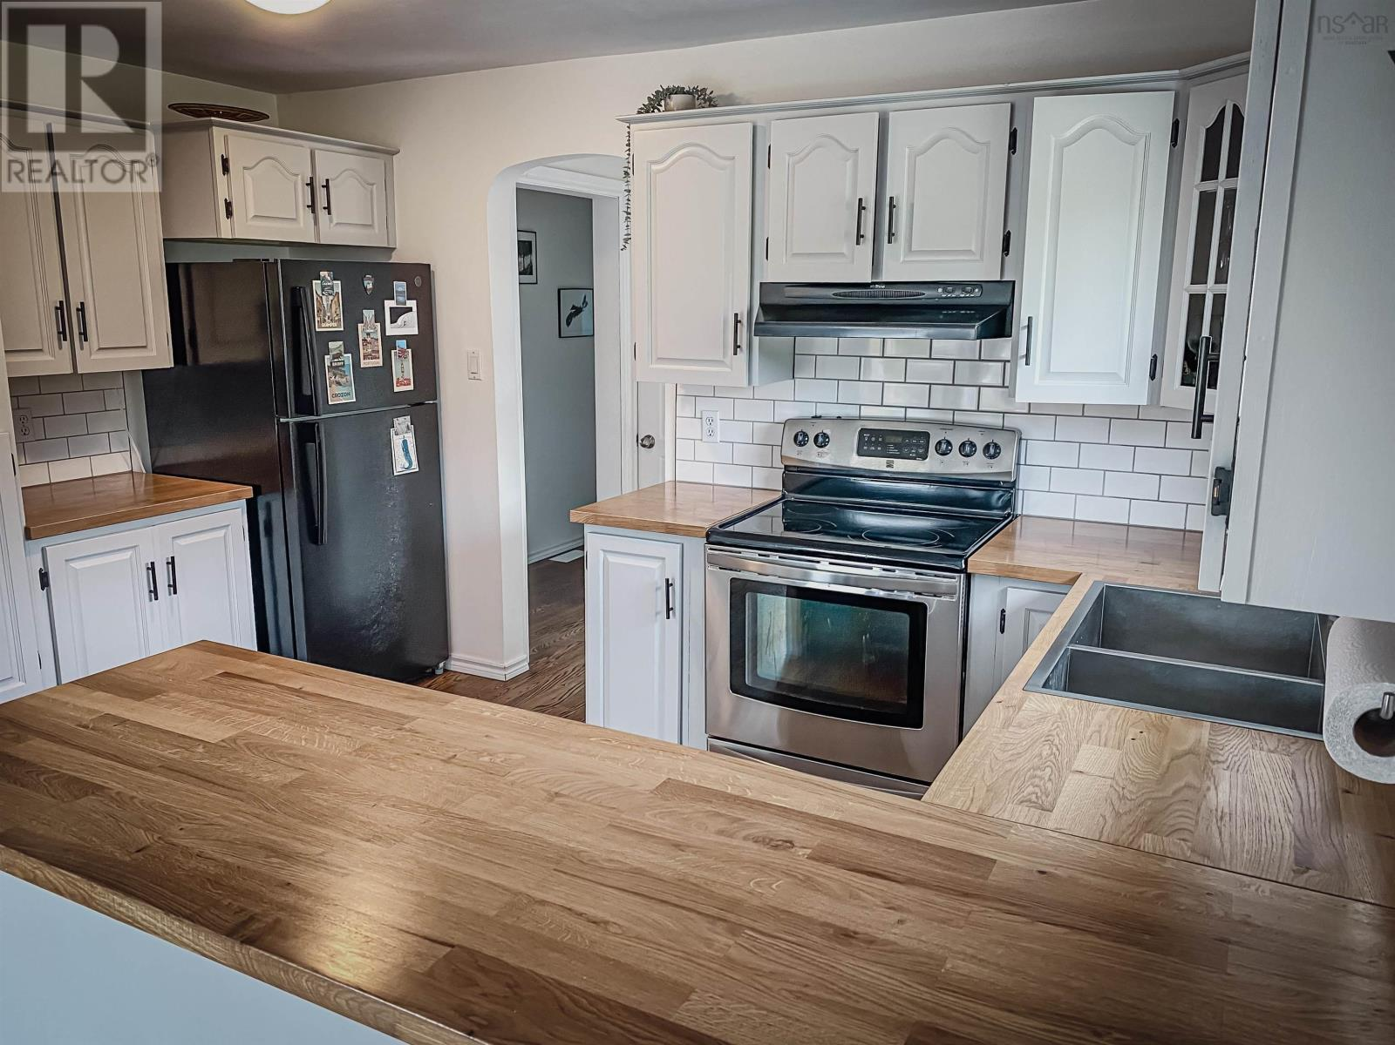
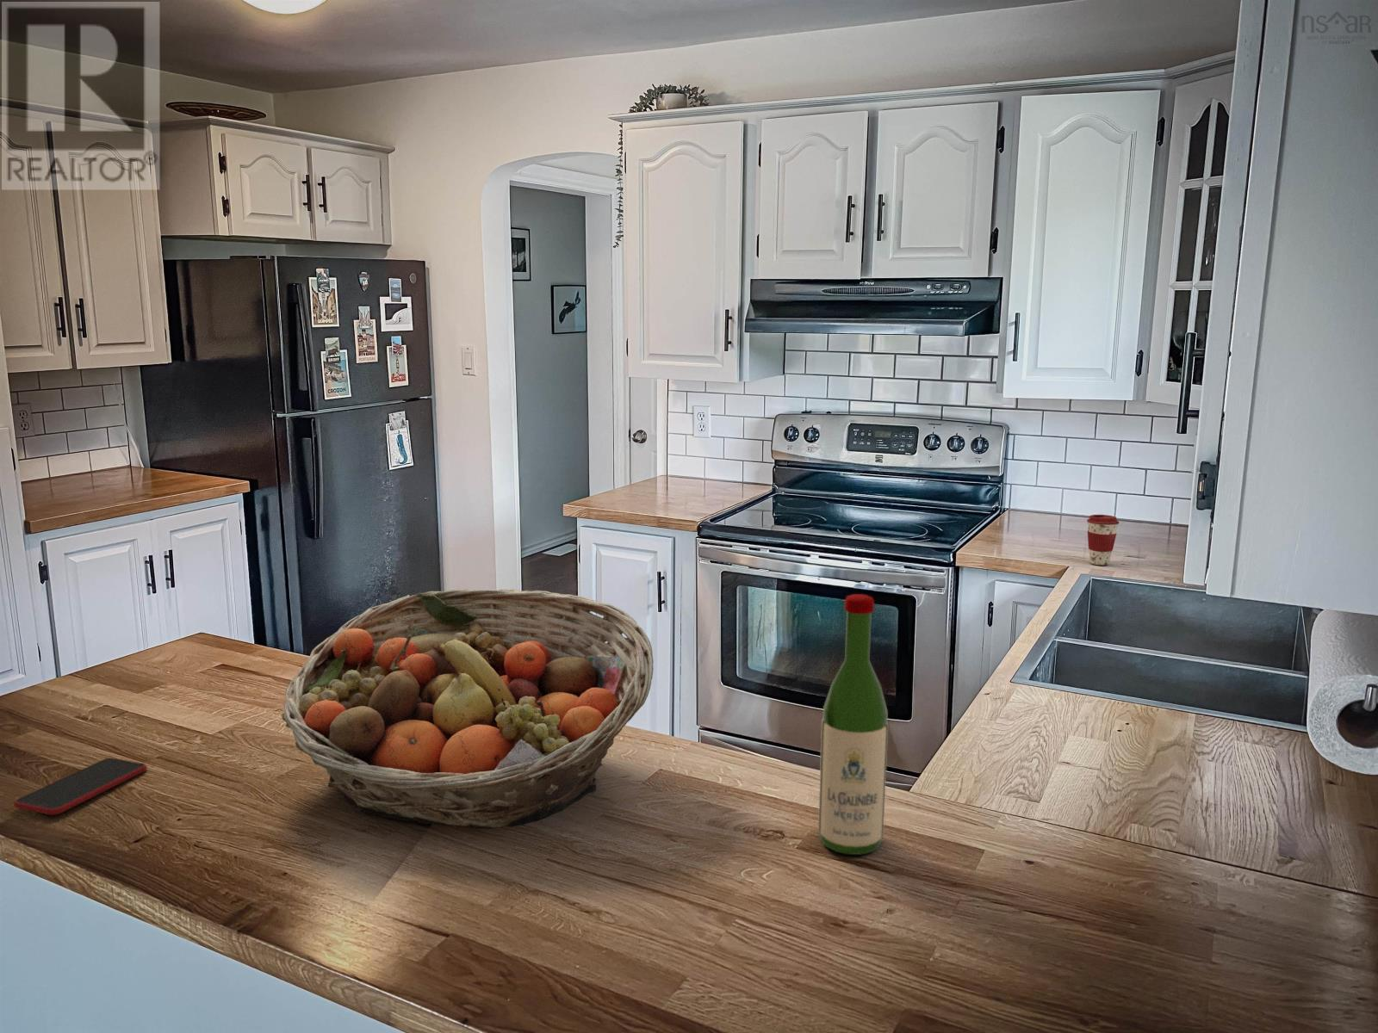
+ fruit basket [282,589,654,829]
+ wine bottle [817,594,889,856]
+ coffee cup [1086,514,1120,566]
+ smartphone [13,757,149,816]
